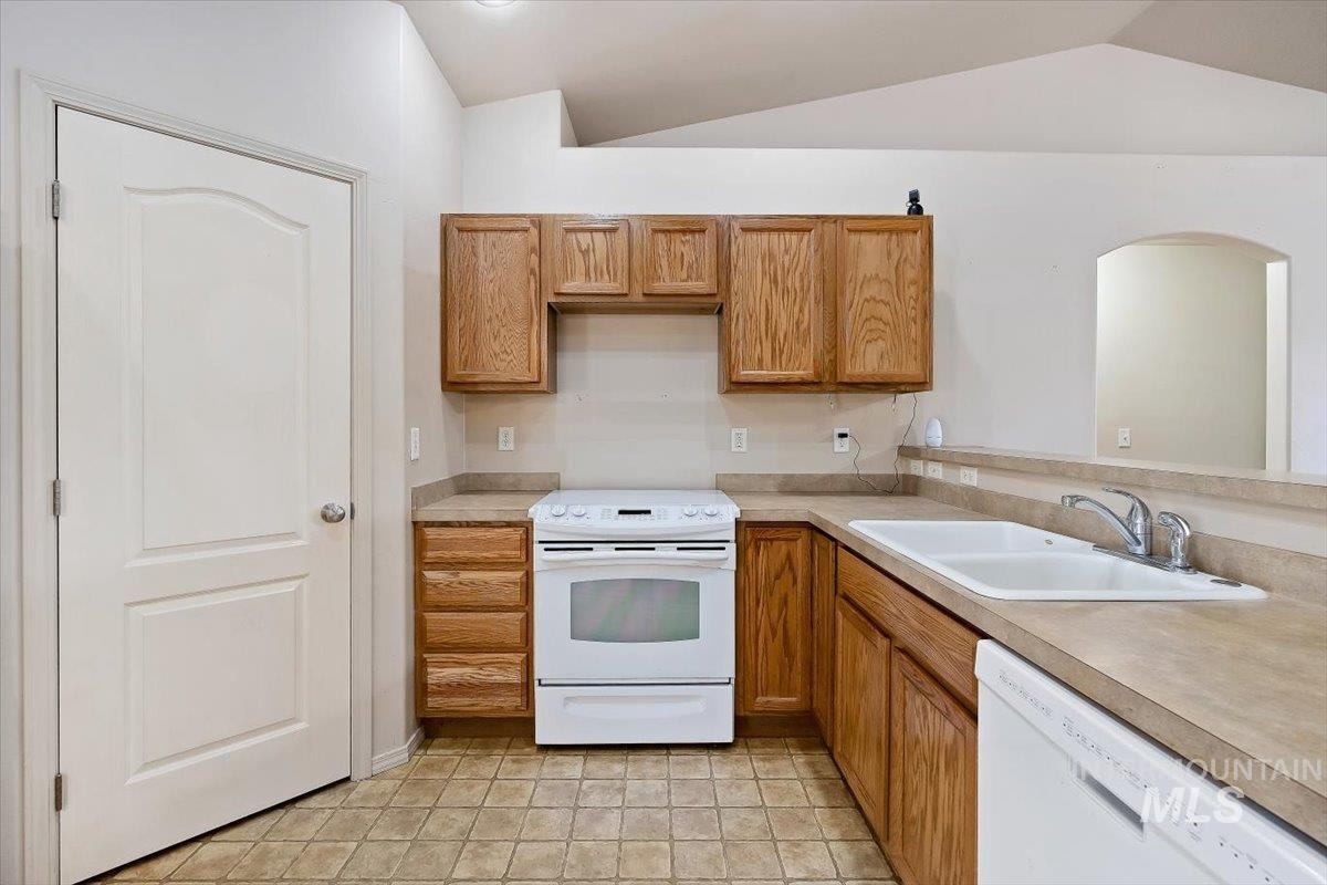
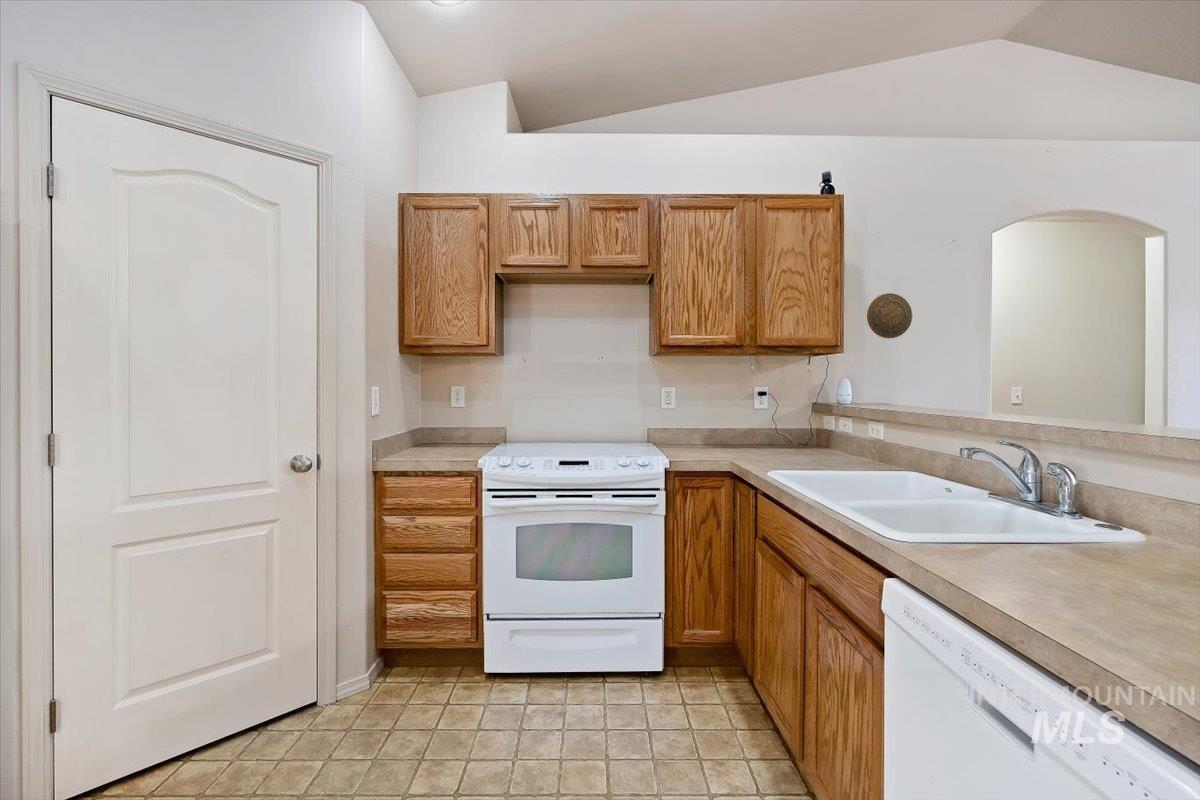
+ decorative plate [866,292,913,340]
